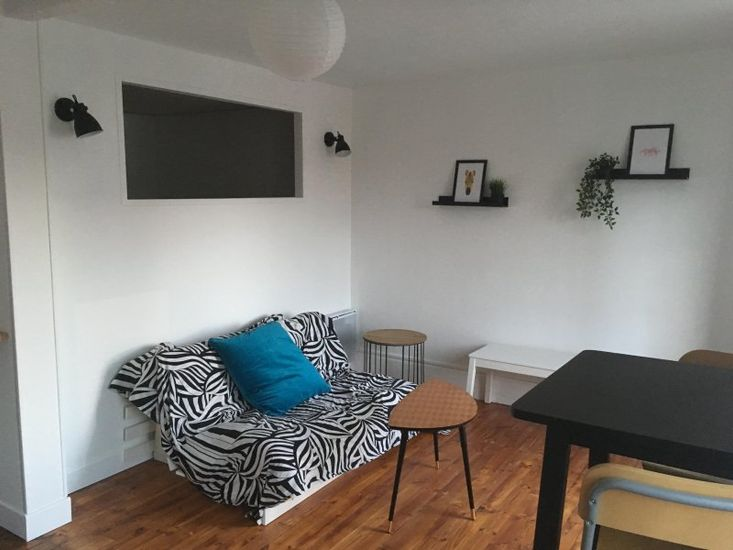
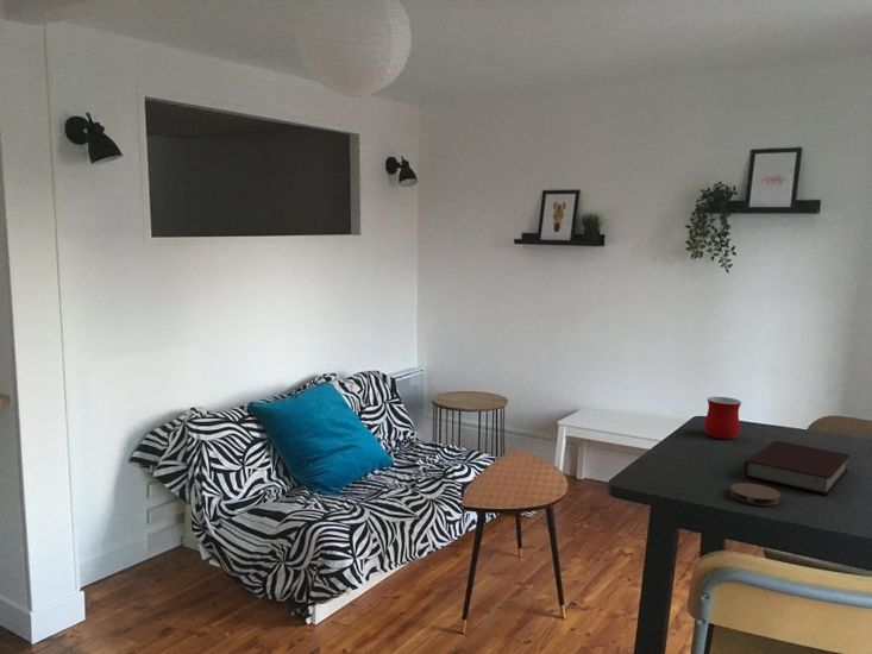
+ book [744,440,851,496]
+ coaster [729,482,782,507]
+ mug [703,396,742,440]
